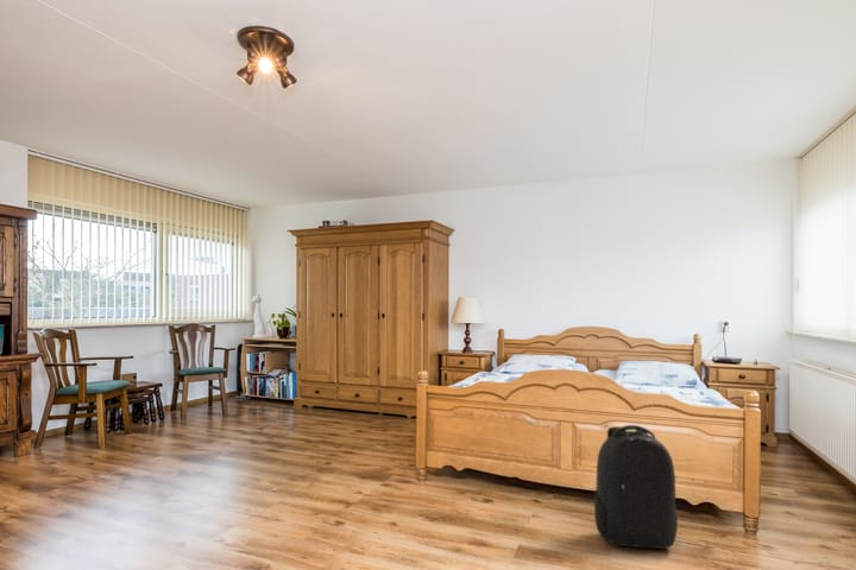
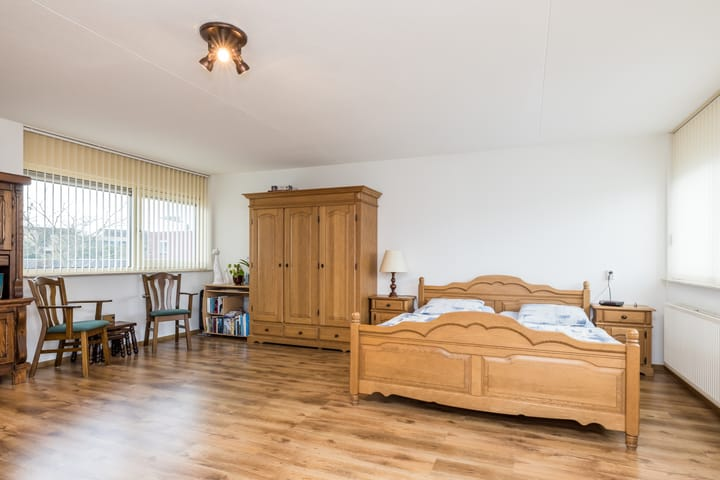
- backpack [593,424,679,550]
